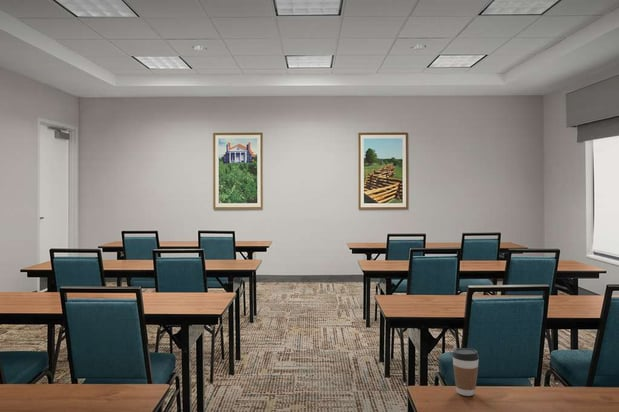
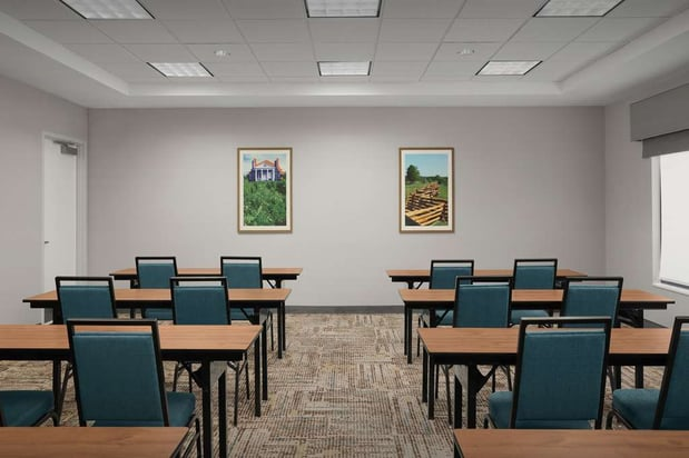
- coffee cup [451,347,480,397]
